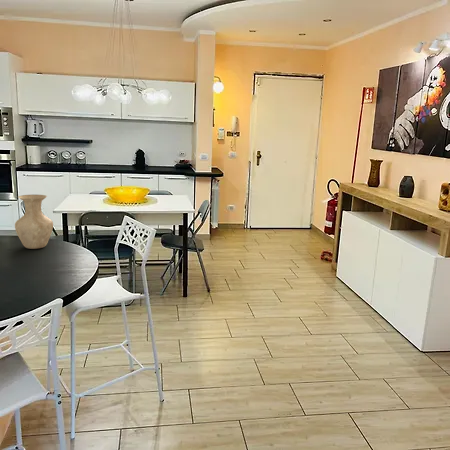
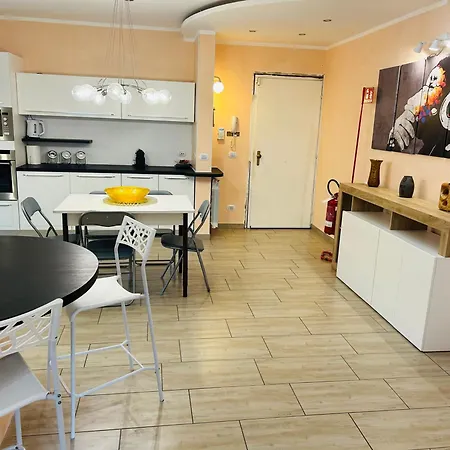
- vase [14,194,54,250]
